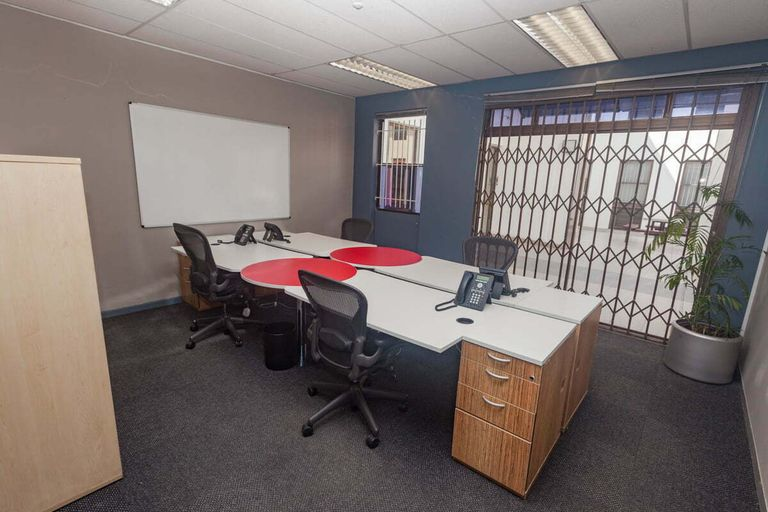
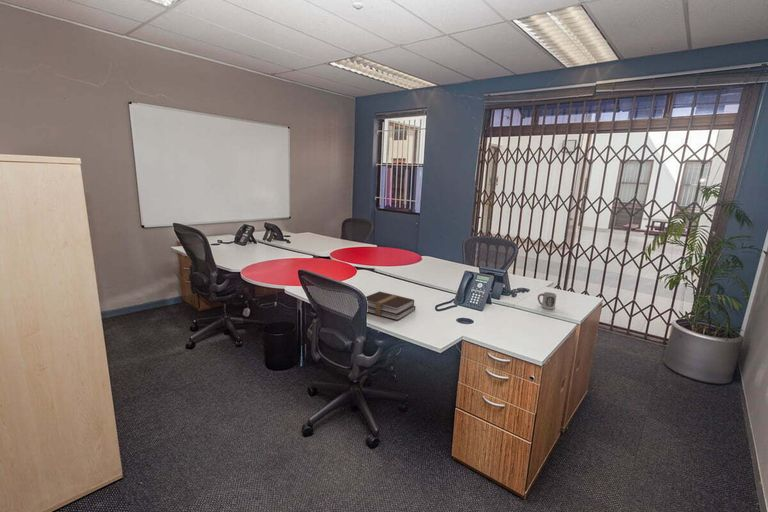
+ book [365,291,416,321]
+ cup [537,291,558,310]
